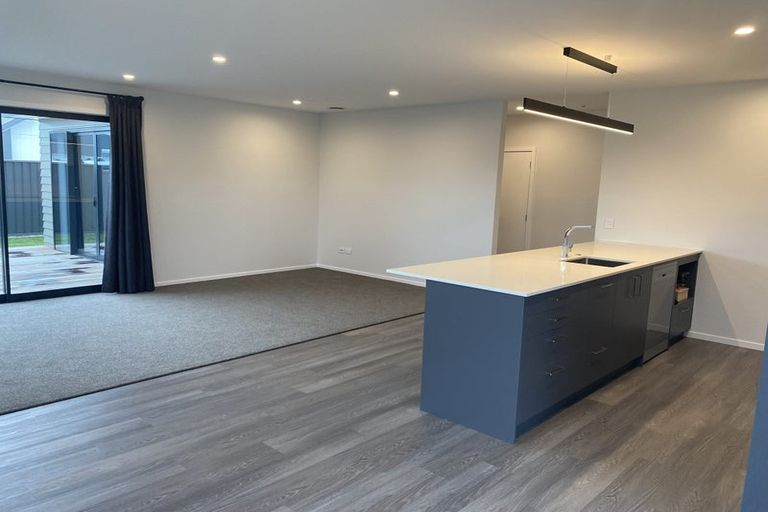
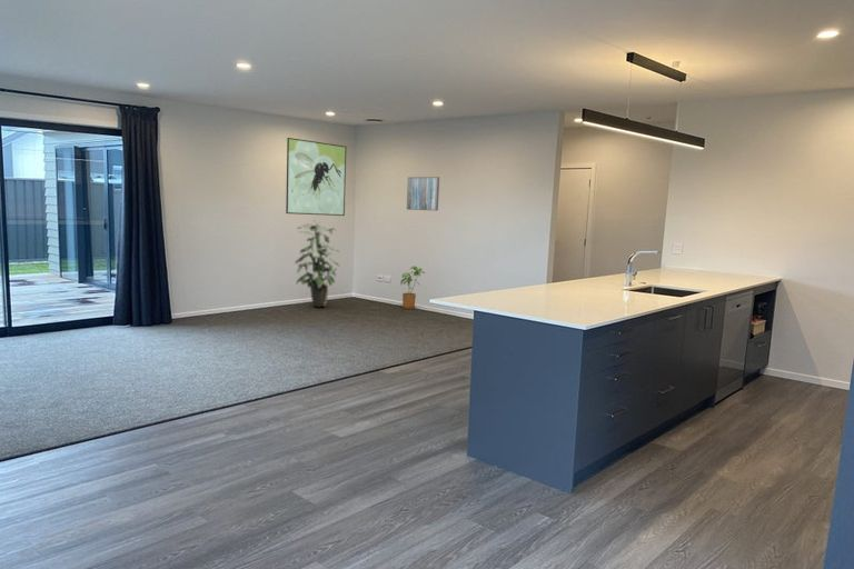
+ house plant [399,266,427,310]
+ indoor plant [294,219,340,308]
+ wall art [406,176,440,212]
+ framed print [285,137,347,217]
